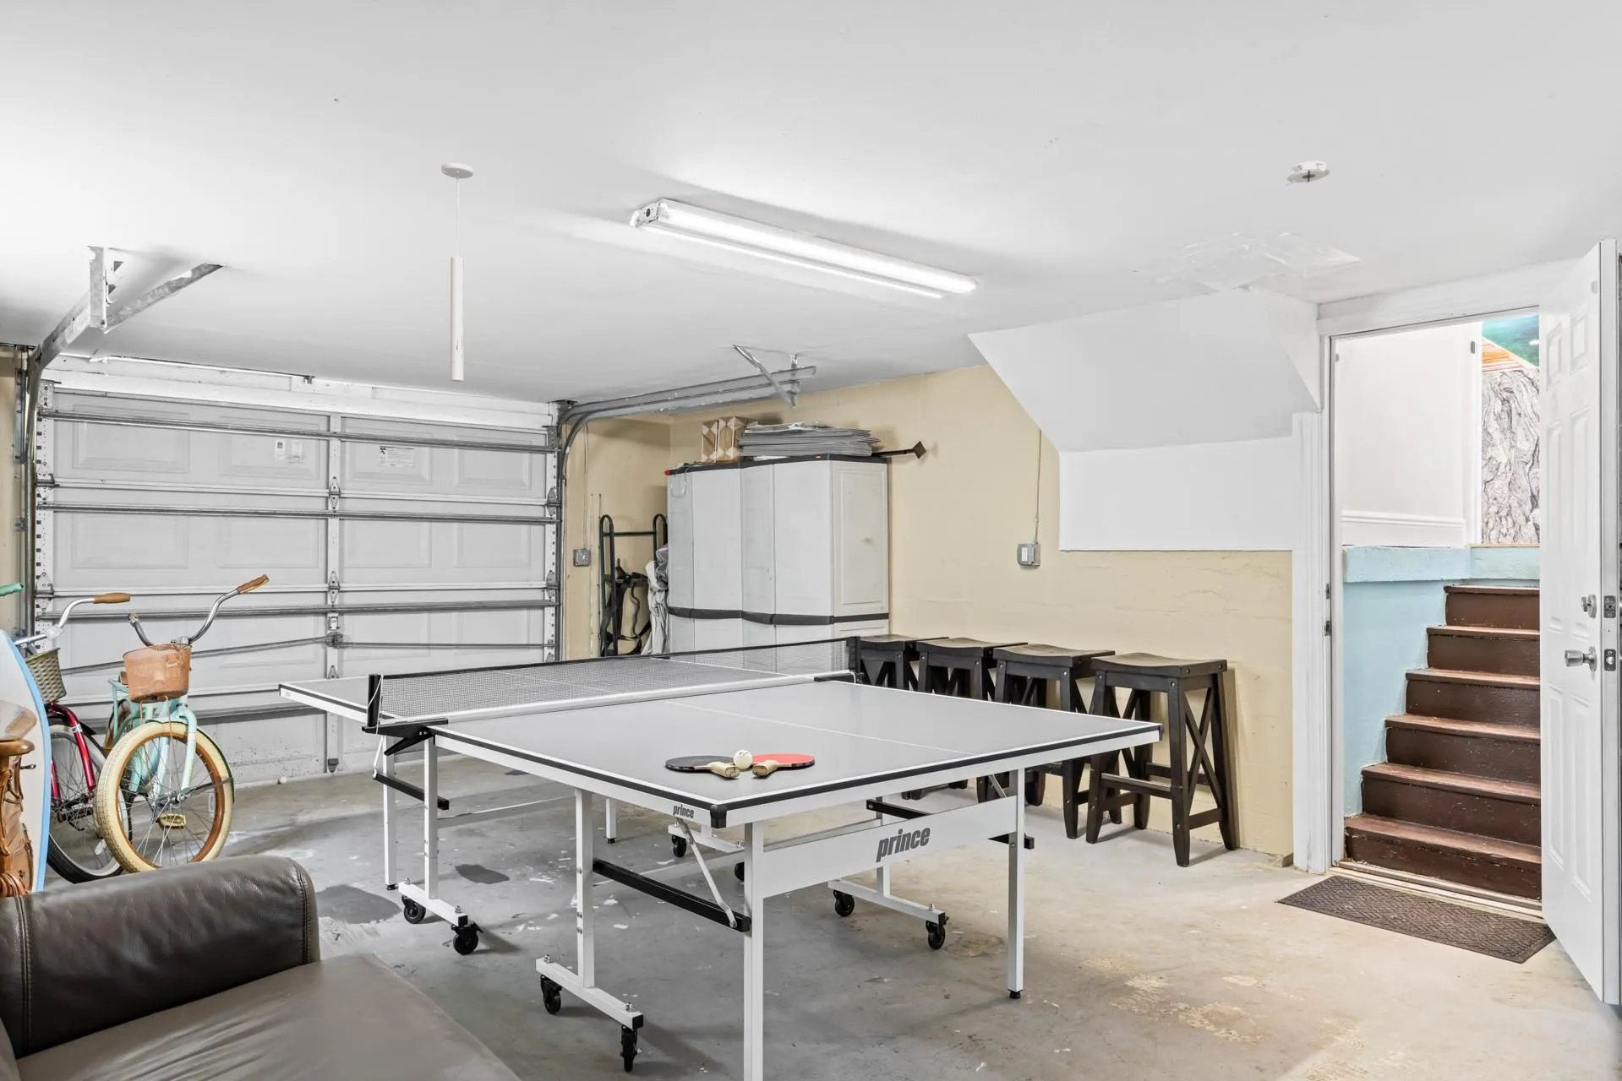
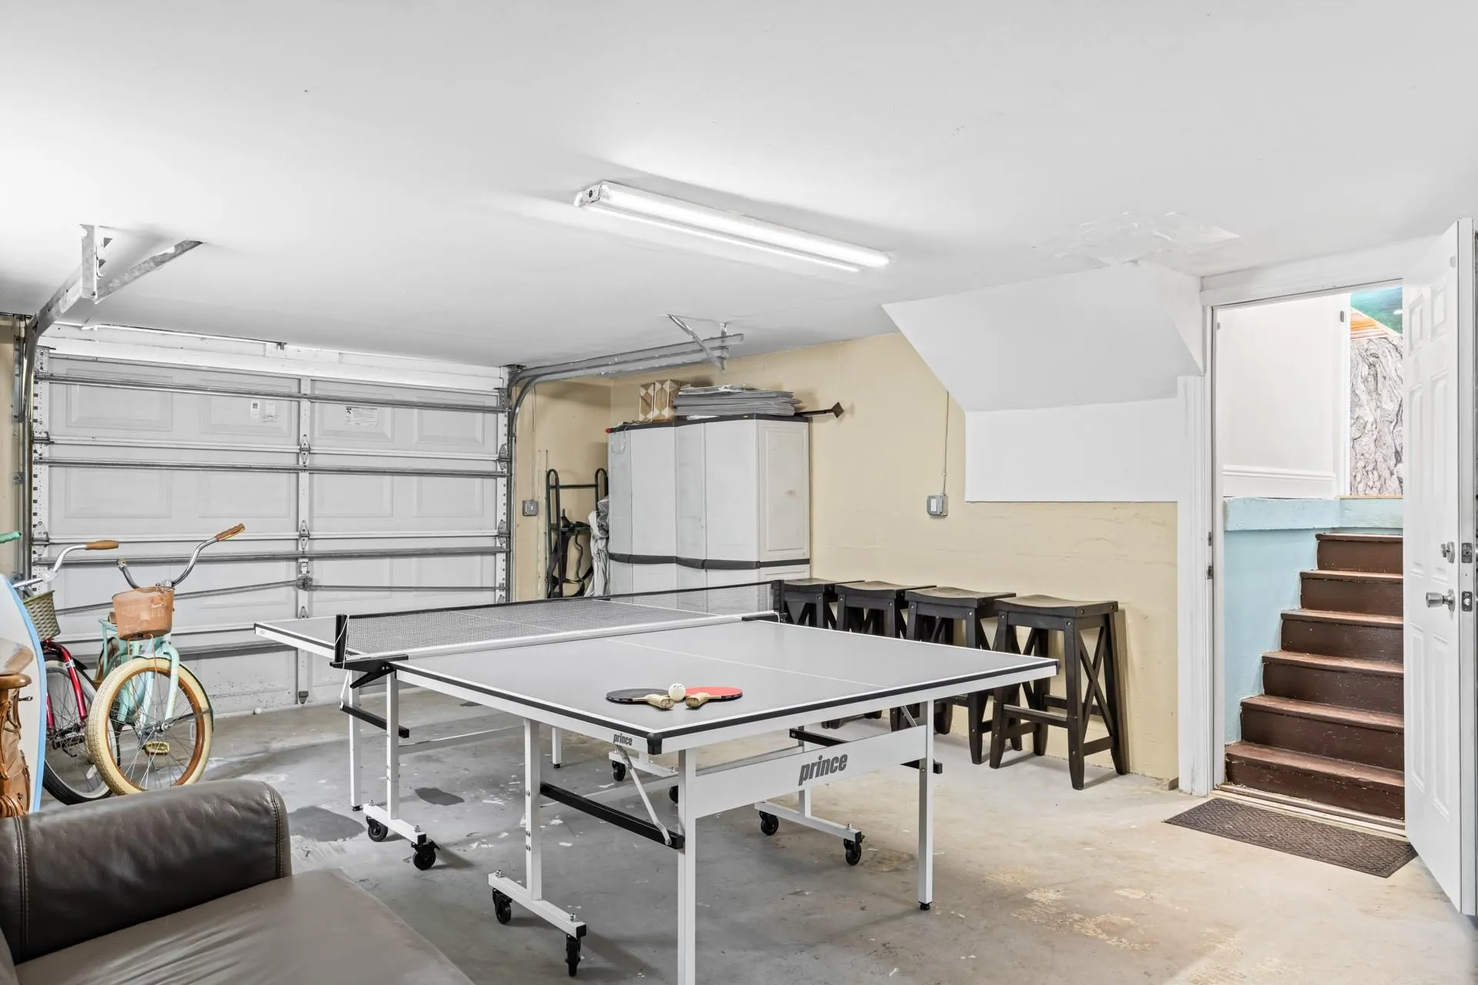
- ceiling light [440,162,474,382]
- smoke detector [1285,160,1331,187]
